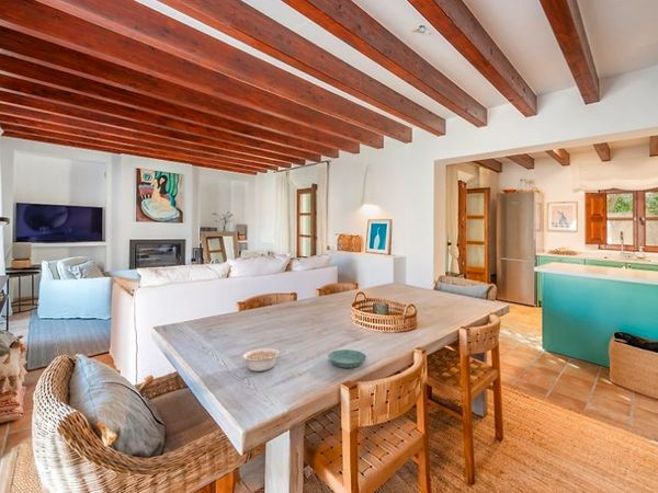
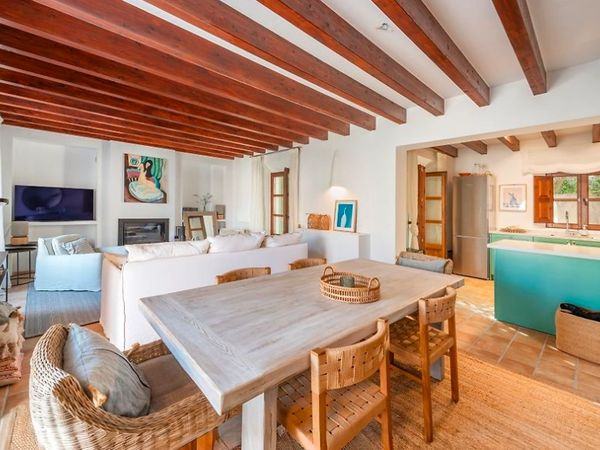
- saucer [327,348,367,369]
- legume [241,347,287,372]
